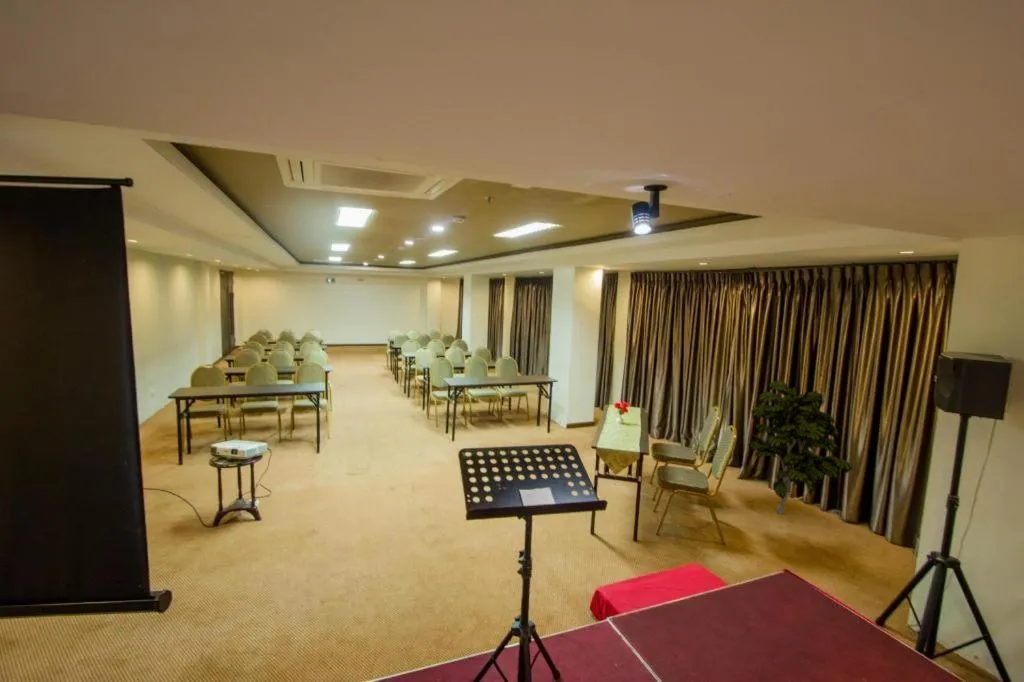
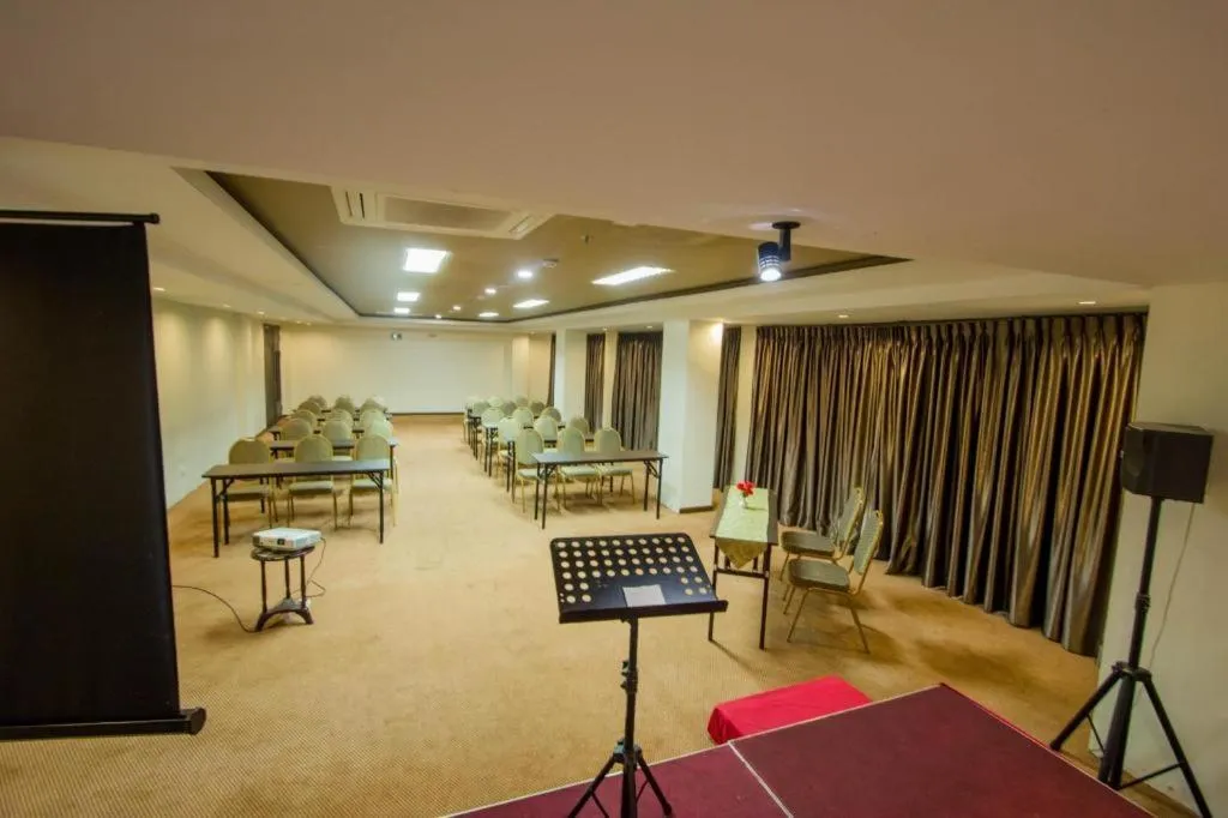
- indoor plant [747,379,853,515]
